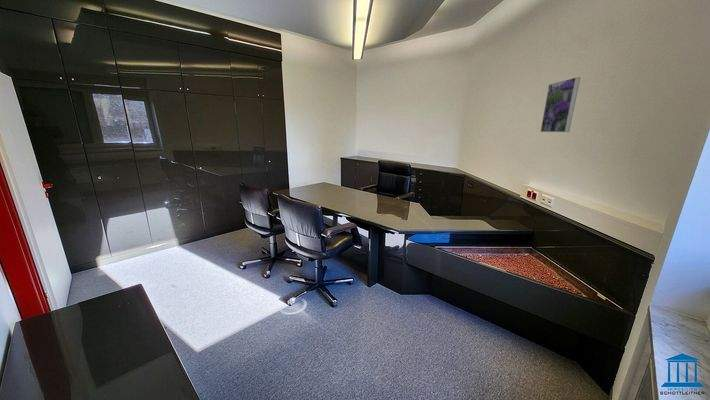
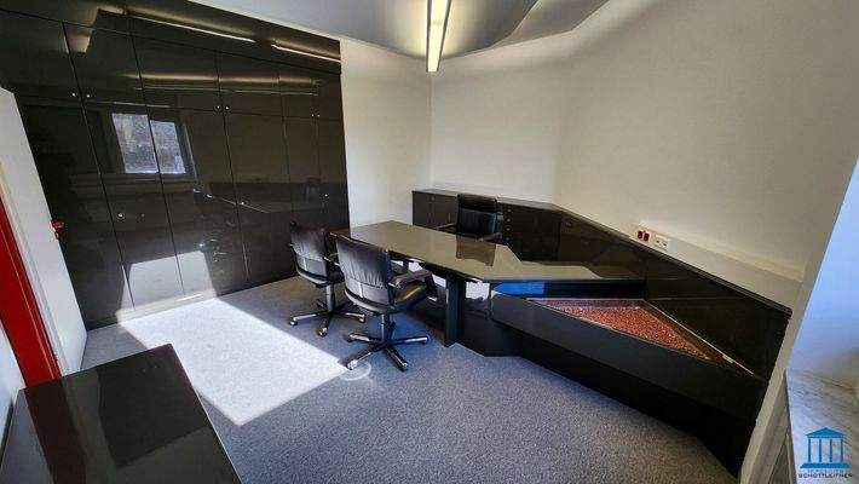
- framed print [540,76,581,133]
